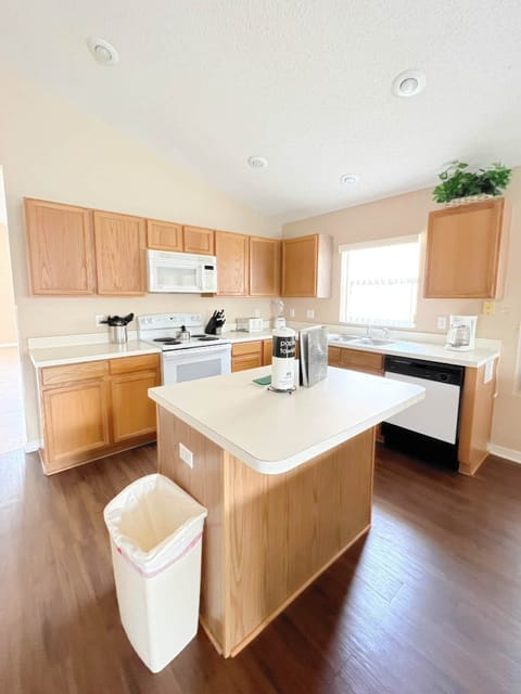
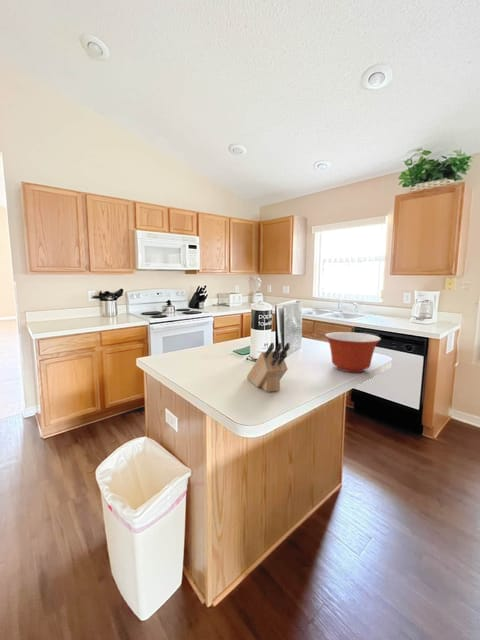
+ knife block [246,342,291,393]
+ mixing bowl [324,331,382,373]
